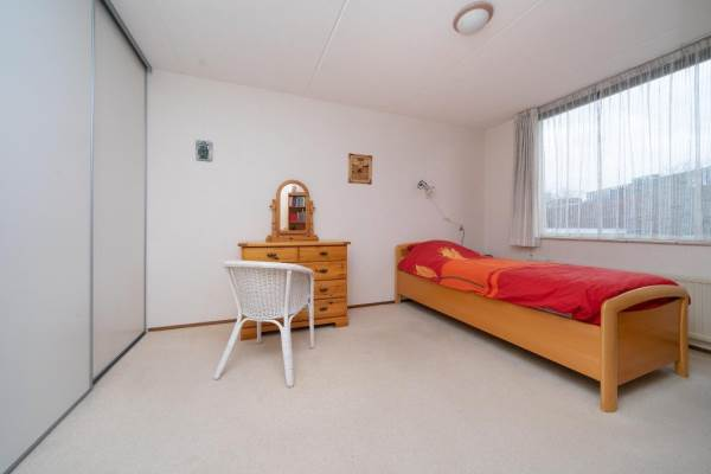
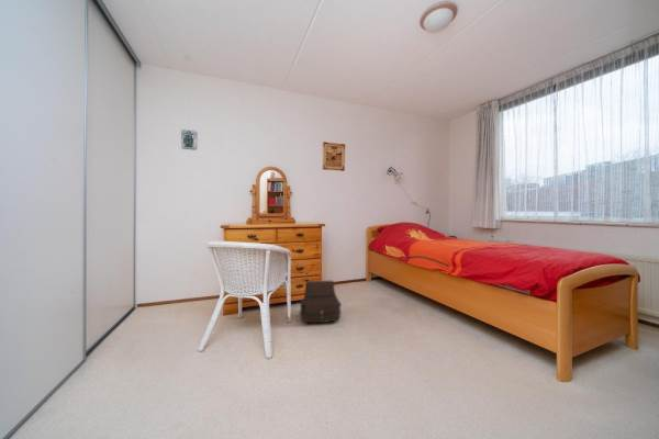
+ satchel [299,280,343,324]
